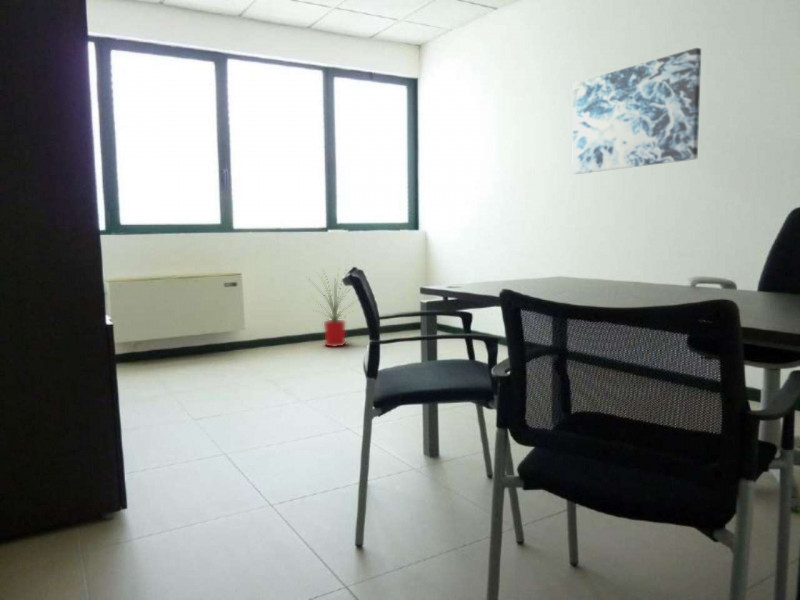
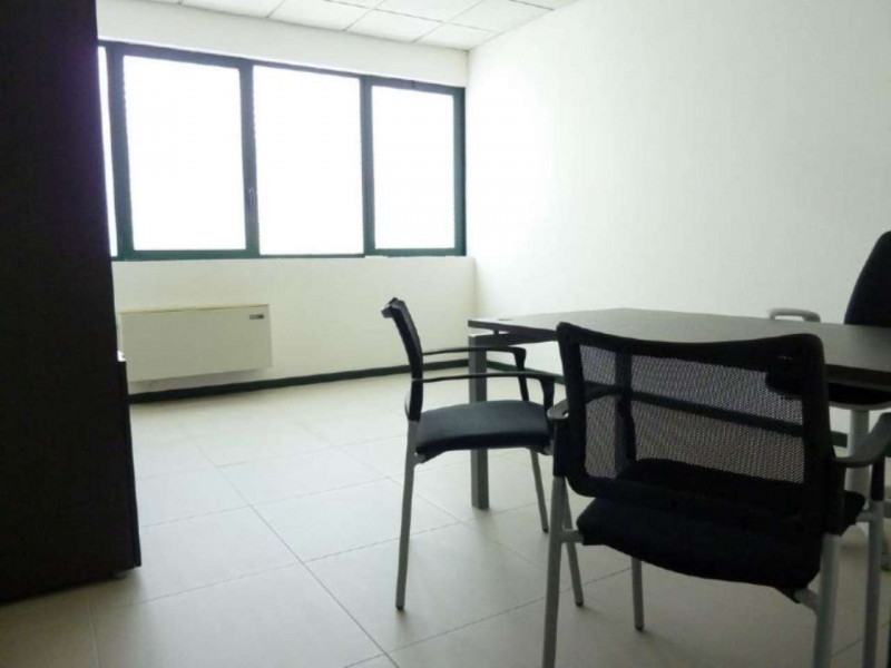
- house plant [306,269,358,348]
- wall art [571,47,702,175]
